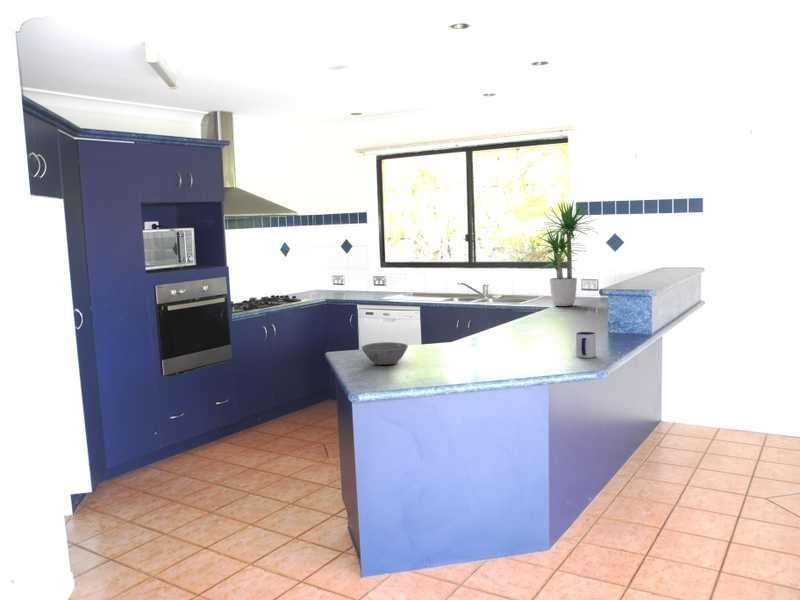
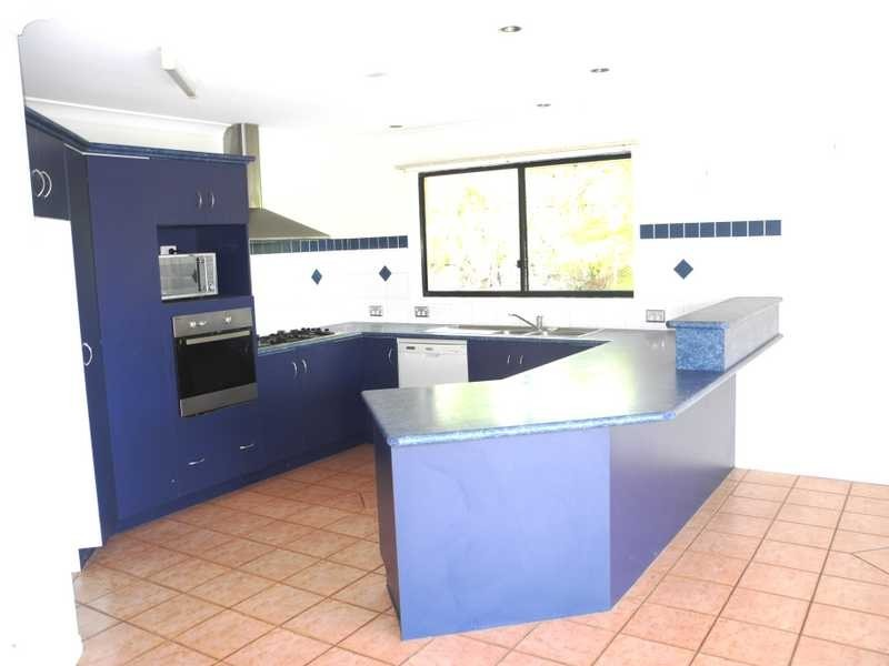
- potted plant [533,199,599,307]
- mug [575,331,597,359]
- bowl [361,341,409,366]
